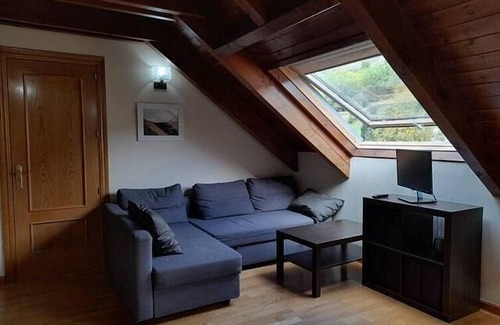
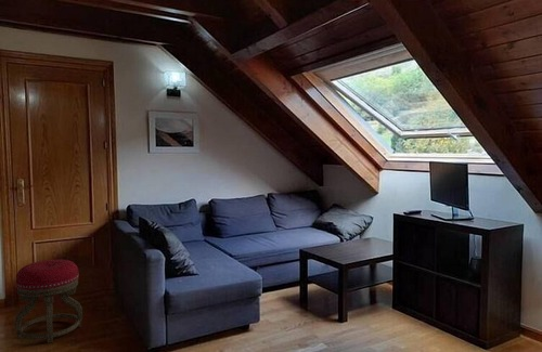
+ stool [14,259,83,344]
